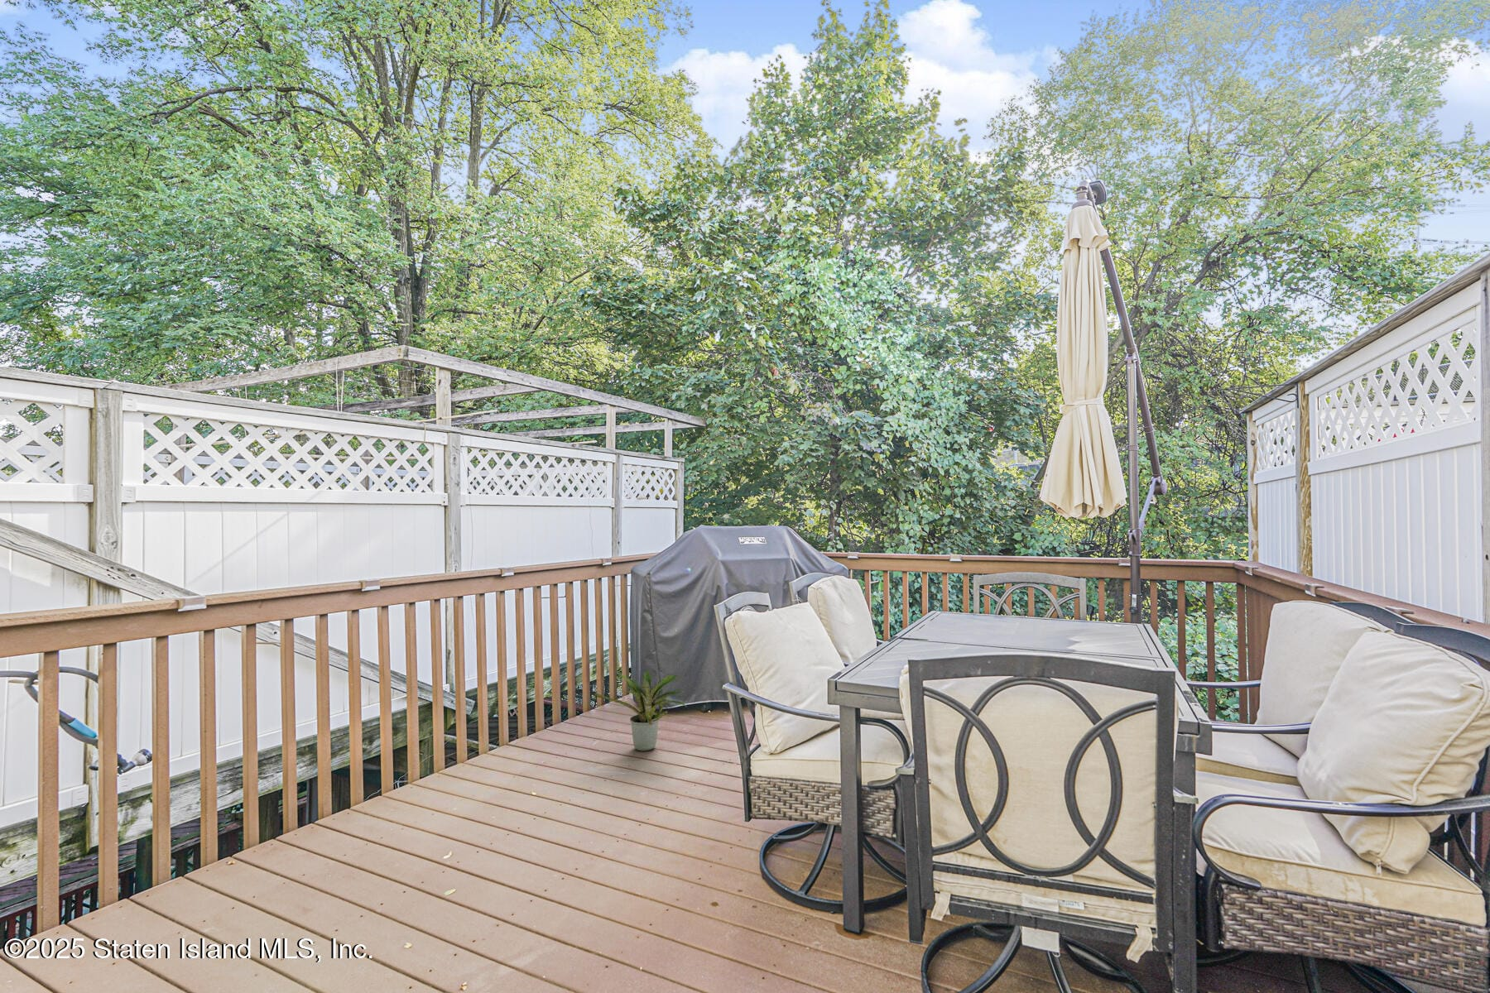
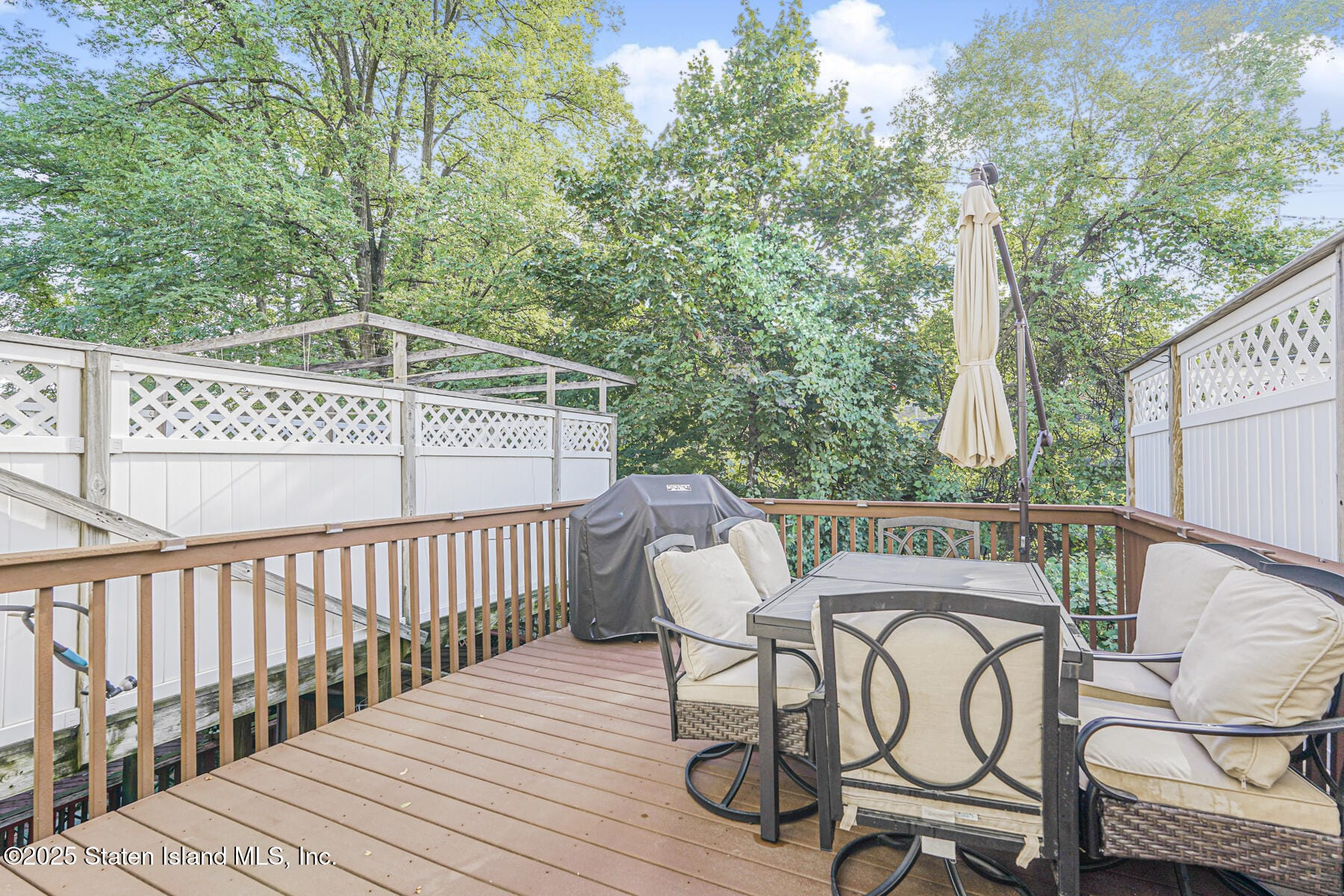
- potted plant [594,672,687,753]
